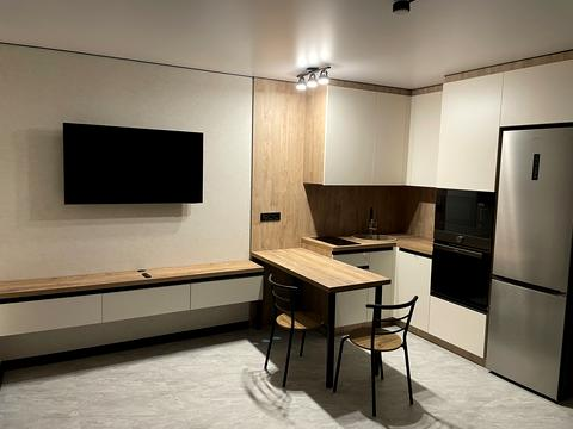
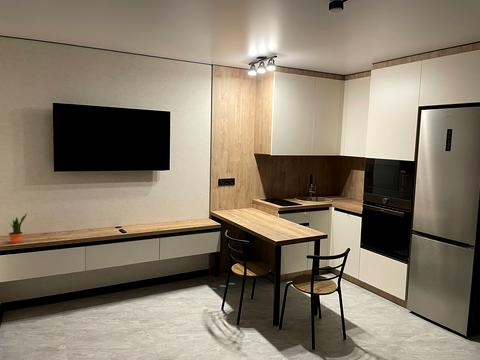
+ potted plant [8,212,28,244]
